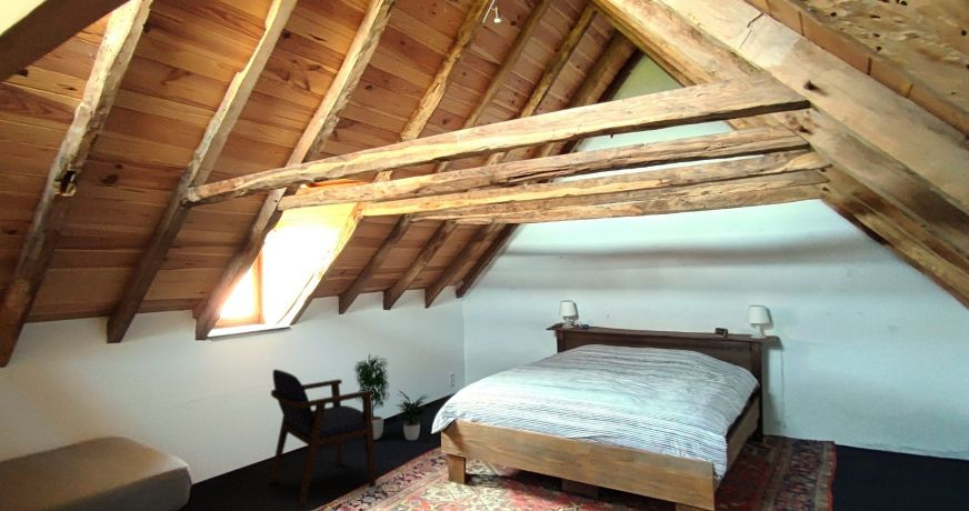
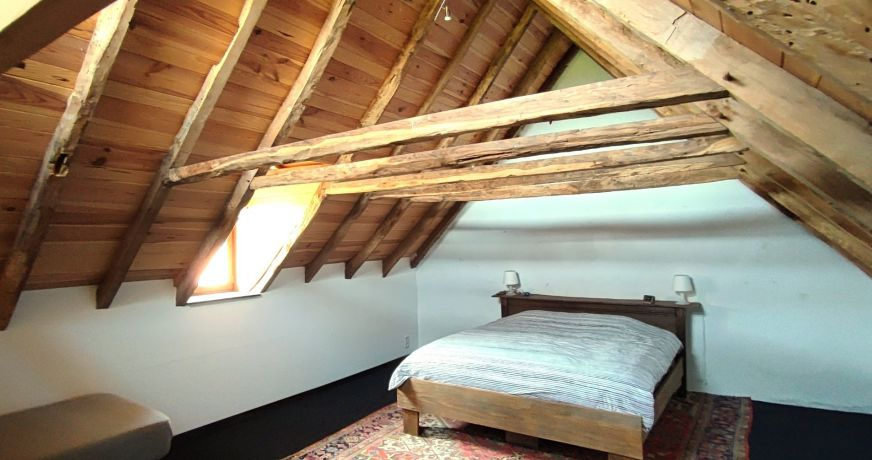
- armchair [269,368,377,510]
- potted plant [352,352,430,441]
